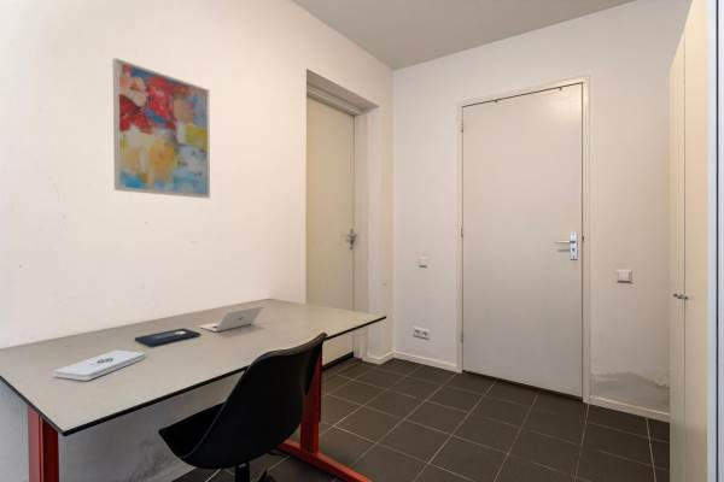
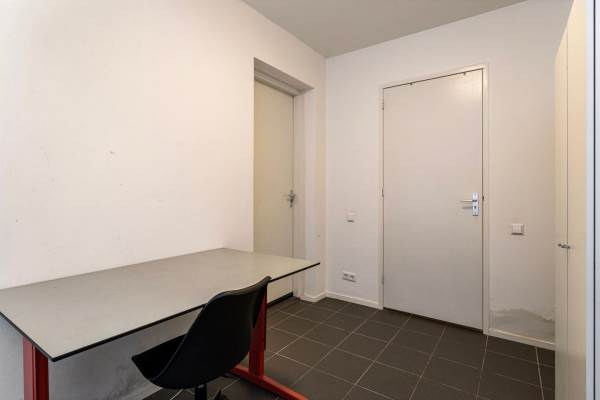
- notepad [53,349,145,381]
- wall art [112,57,211,200]
- laptop [133,305,265,347]
